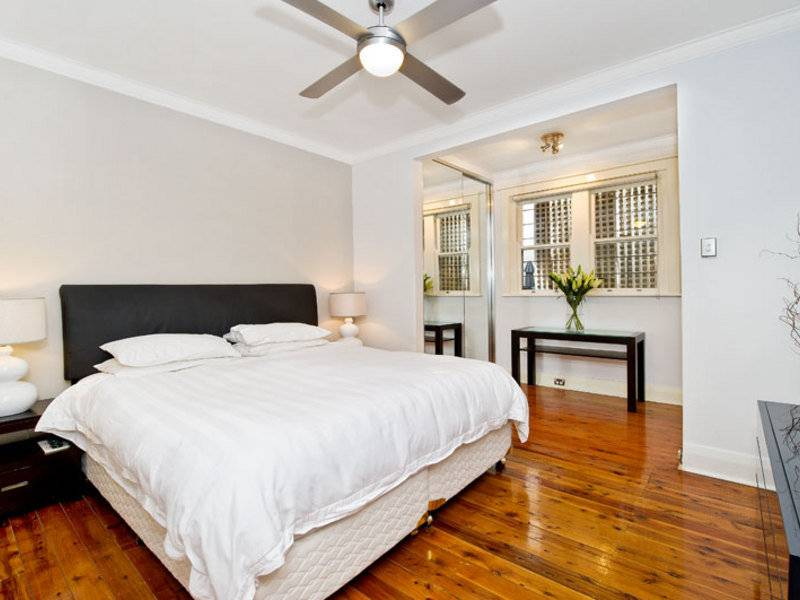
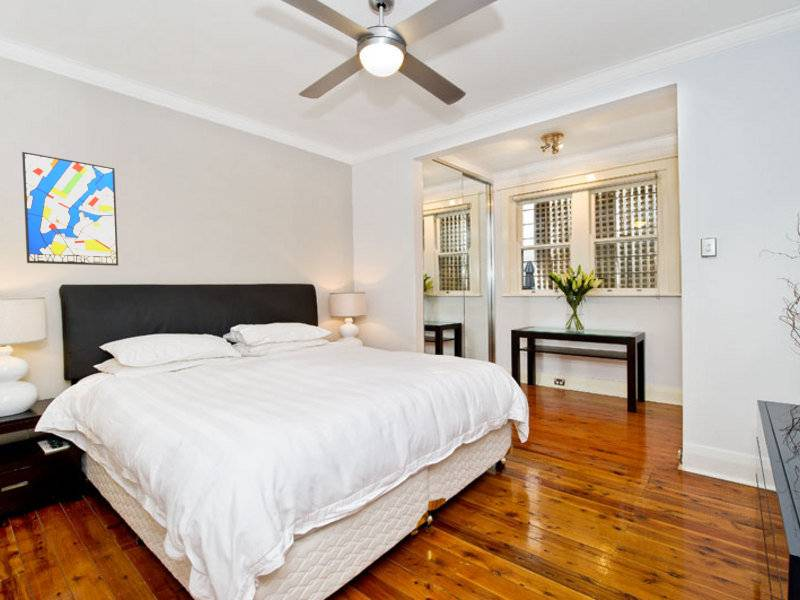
+ wall art [21,151,119,267]
